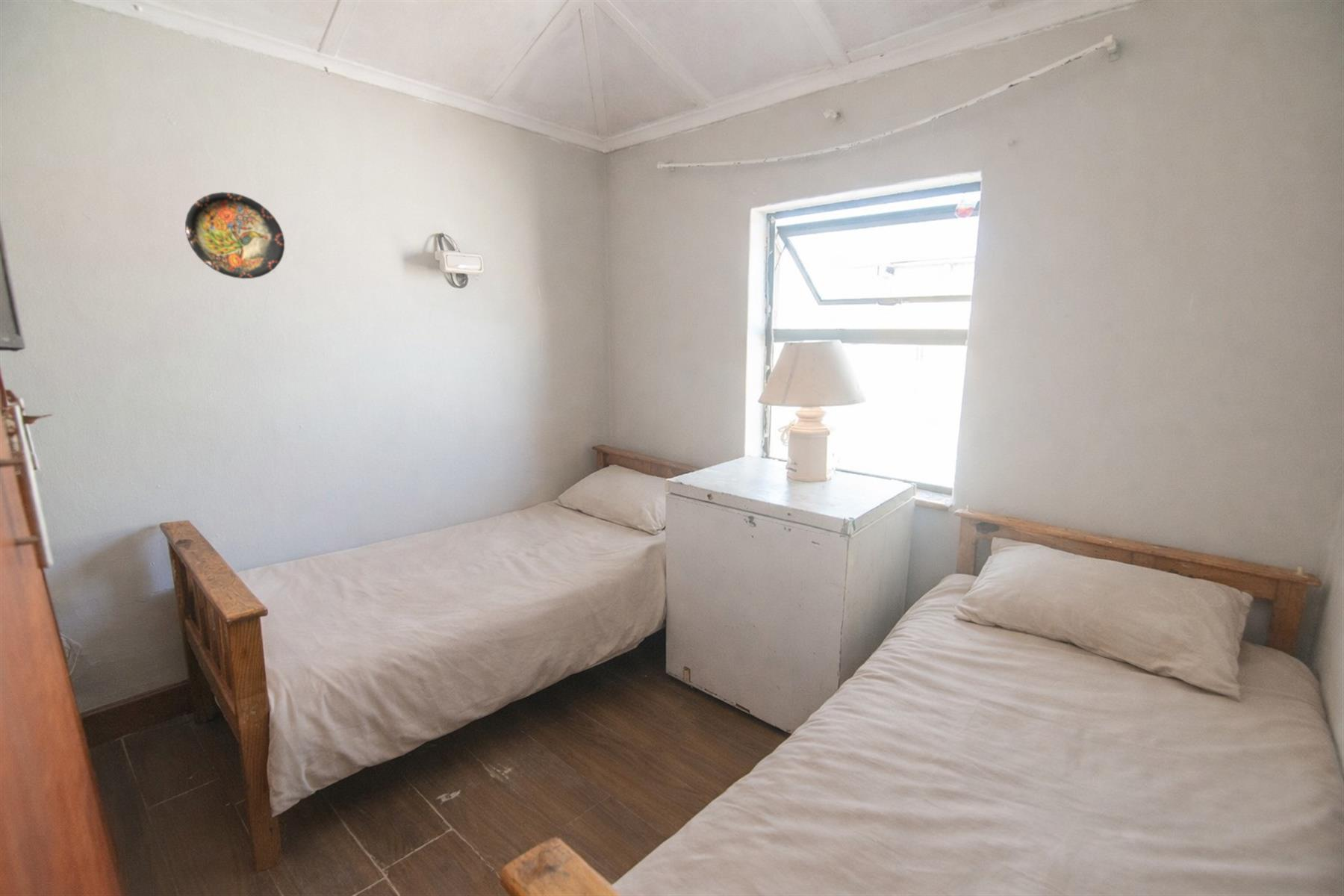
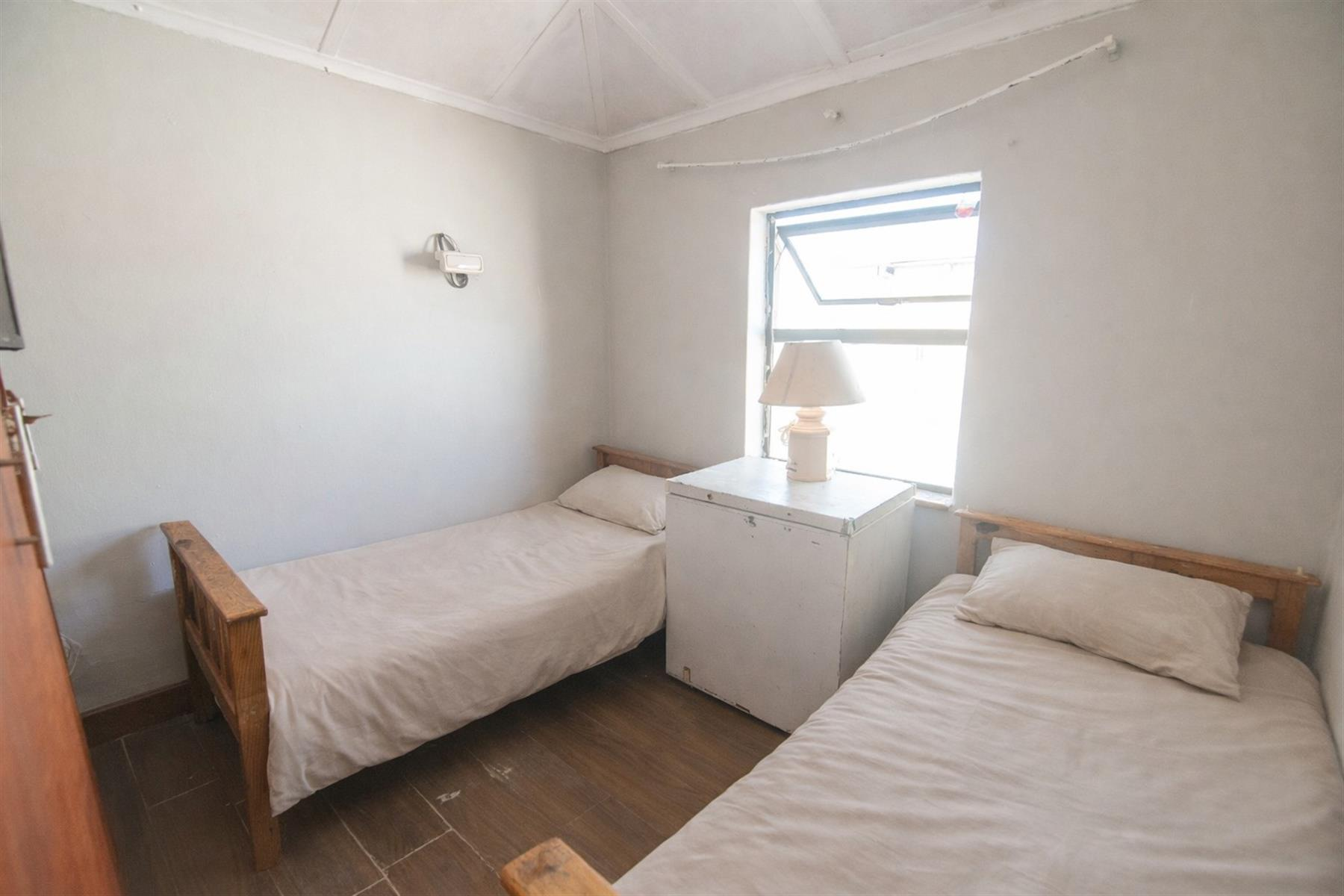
- decorative plate [184,191,285,279]
